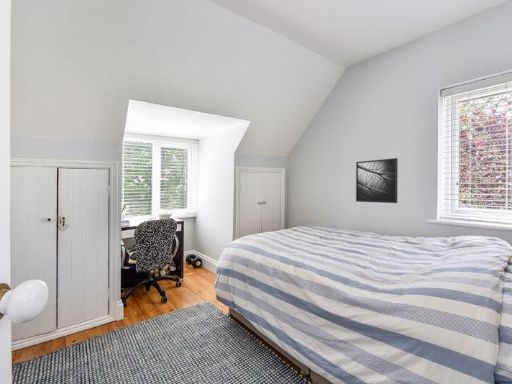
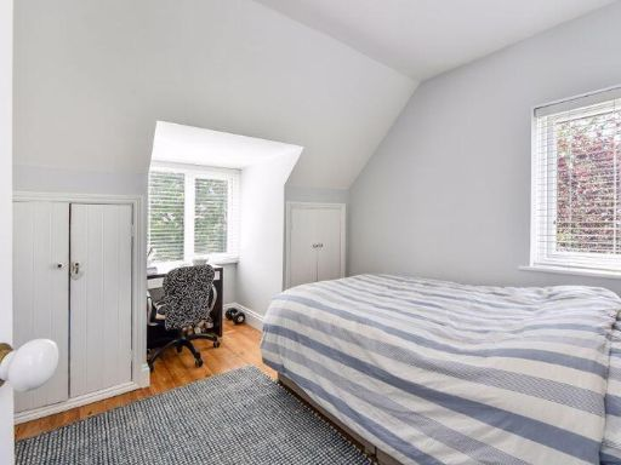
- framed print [355,157,399,204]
